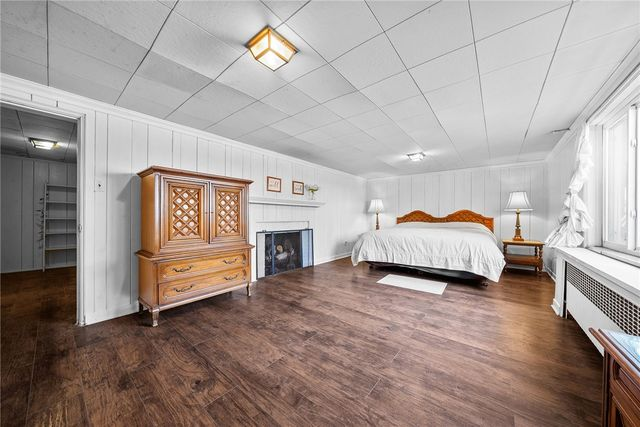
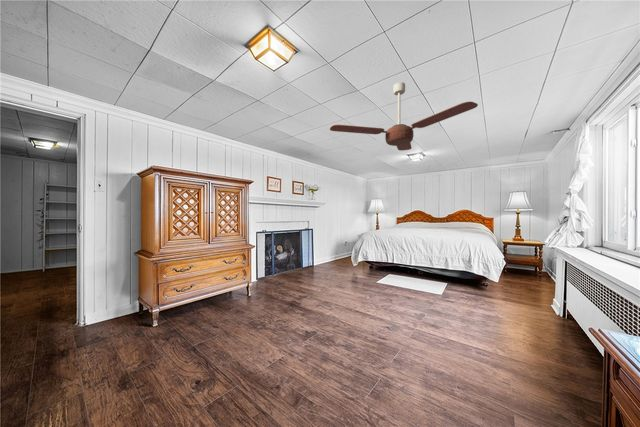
+ ceiling fan [329,81,479,152]
